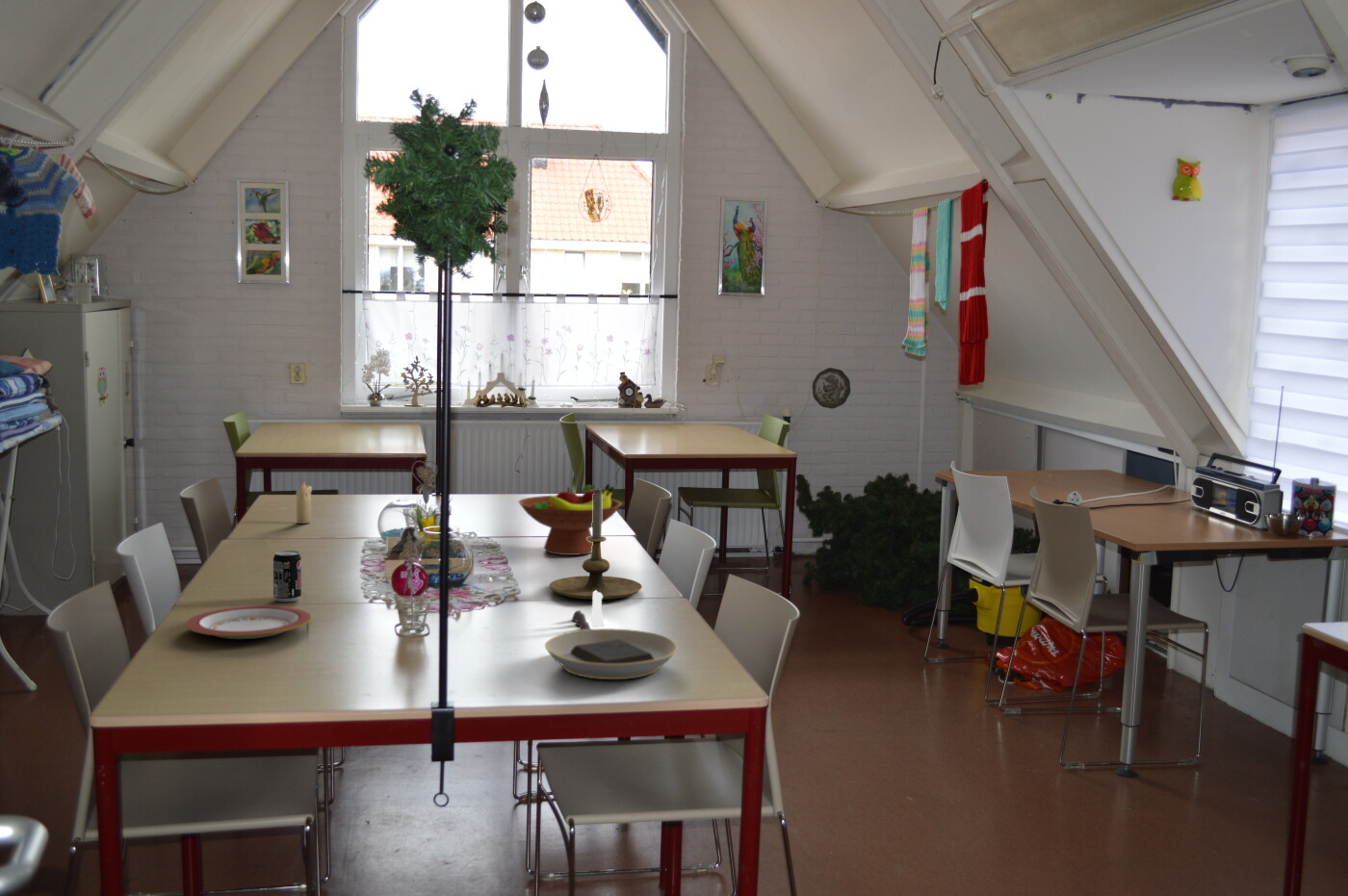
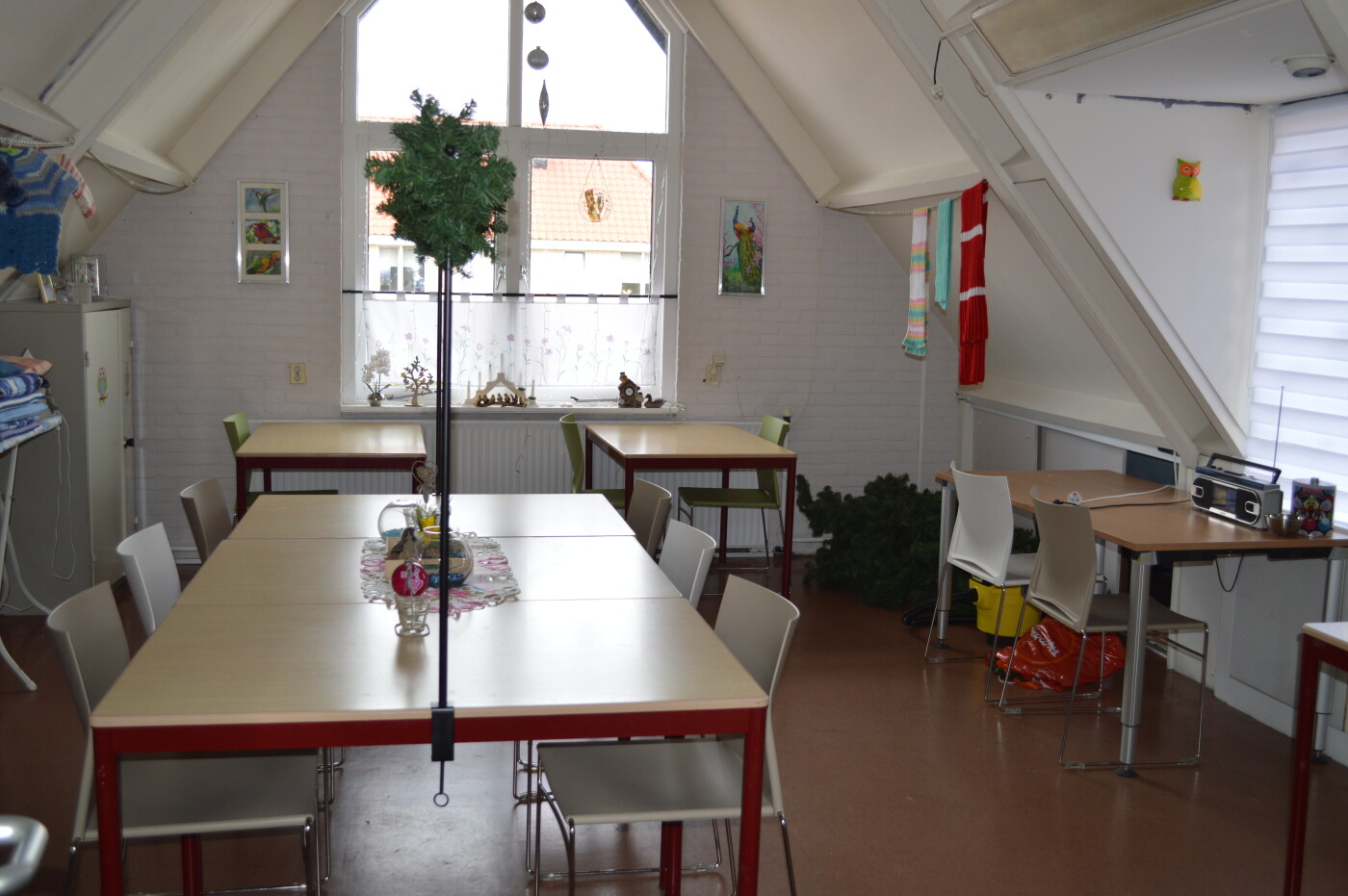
- fruit bowl [517,483,623,556]
- plate [544,627,678,680]
- plate [185,604,313,640]
- salt and pepper shaker set [571,591,606,630]
- beverage can [272,550,302,602]
- candle [295,478,313,525]
- candle holder [548,488,643,601]
- decorative plate [812,367,851,410]
